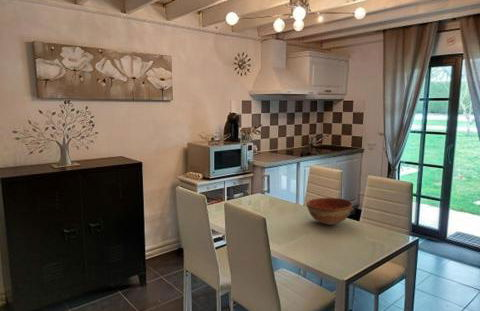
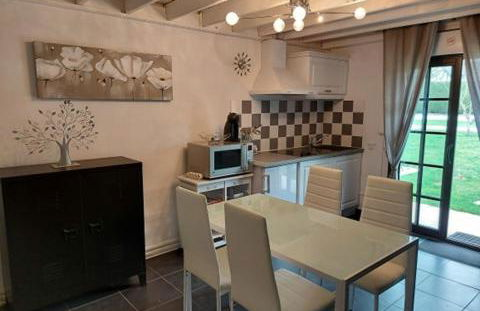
- bowl [306,197,354,226]
